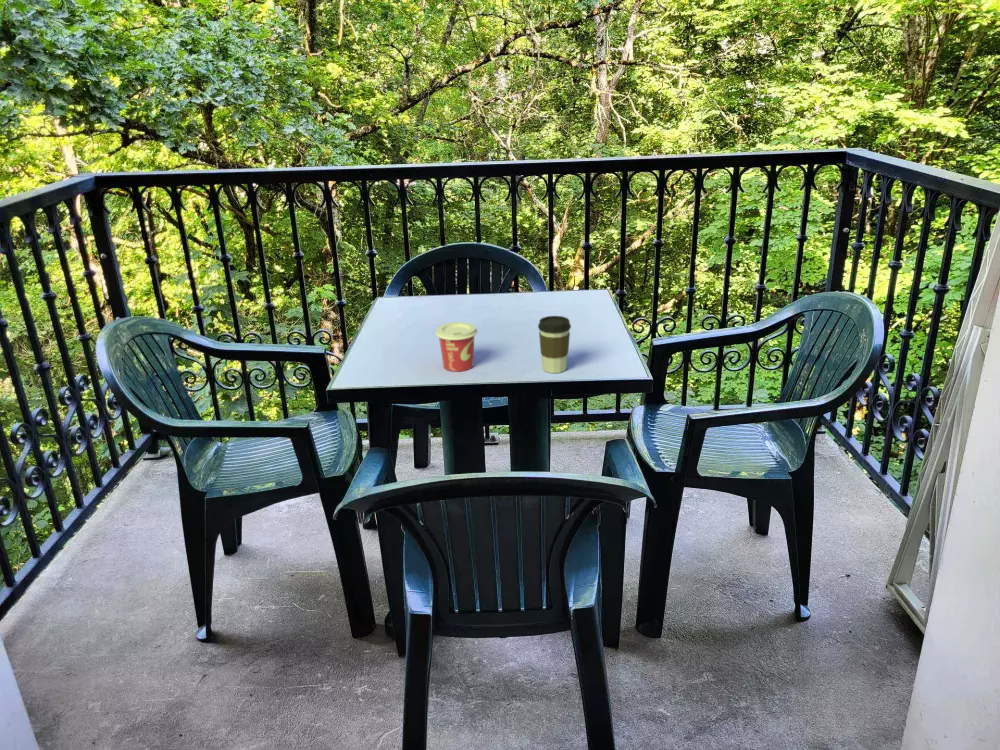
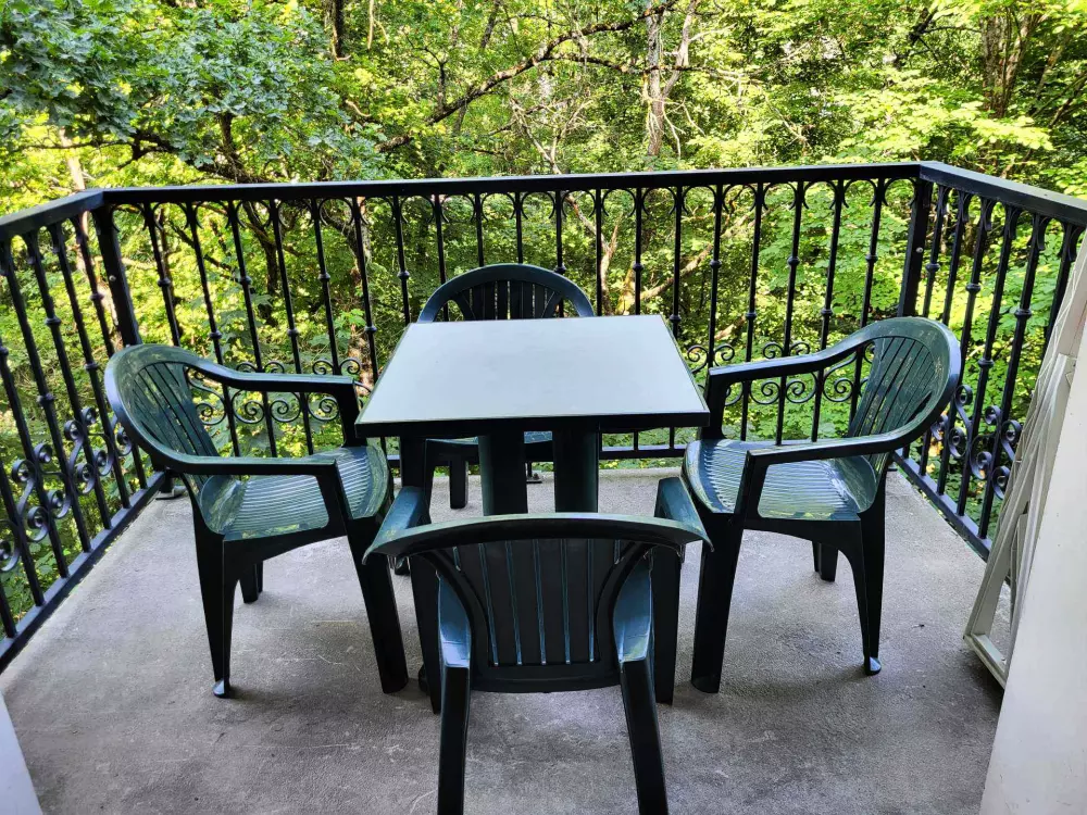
- cup [434,321,478,373]
- coffee cup [537,315,572,374]
